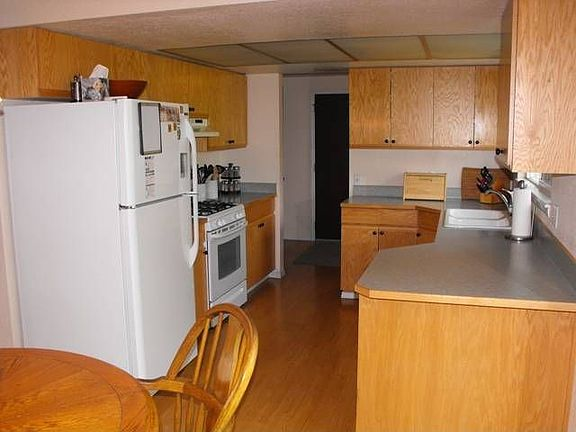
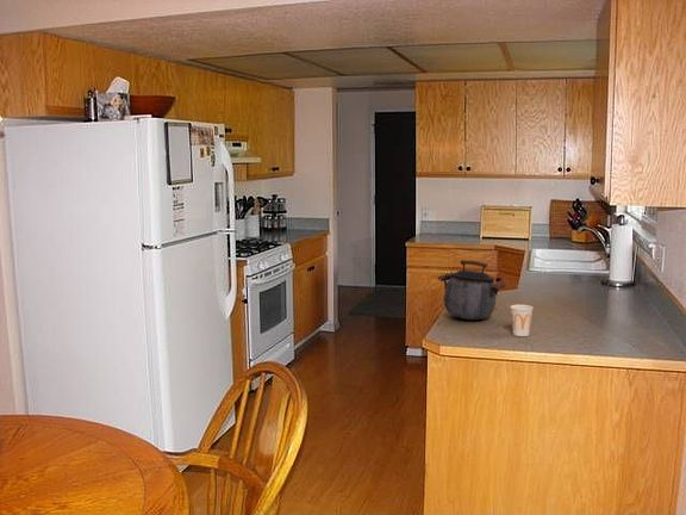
+ cup [509,304,535,337]
+ kettle [437,259,507,321]
